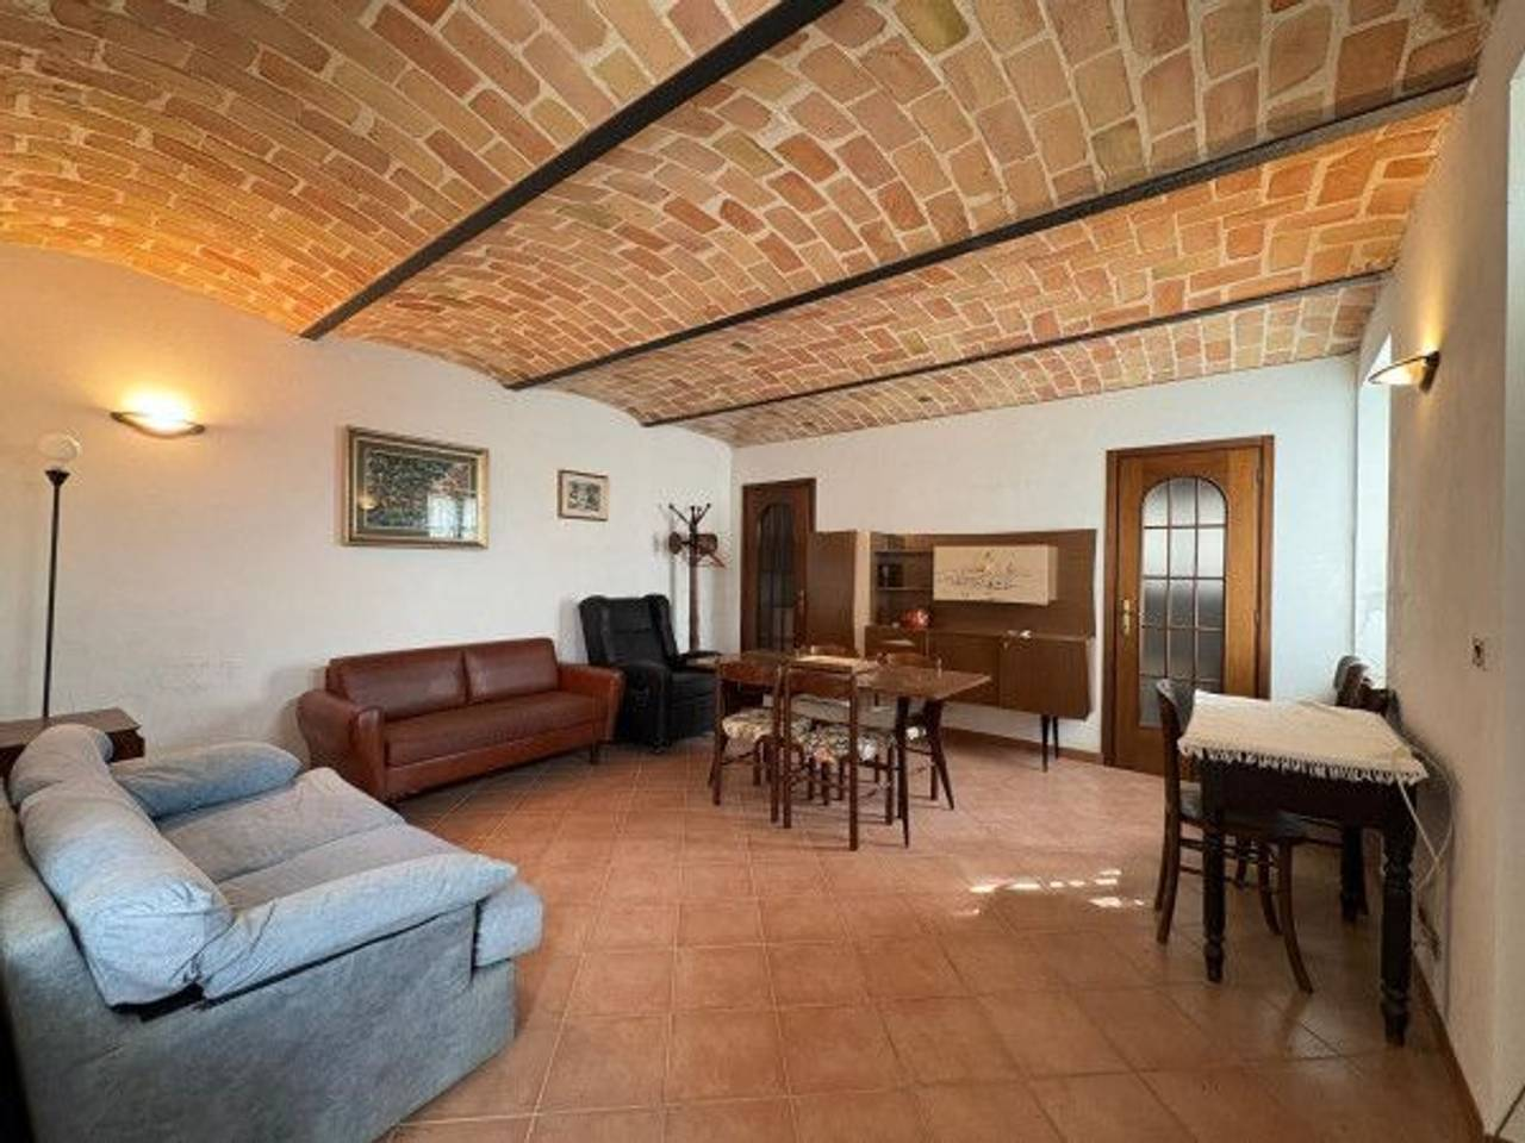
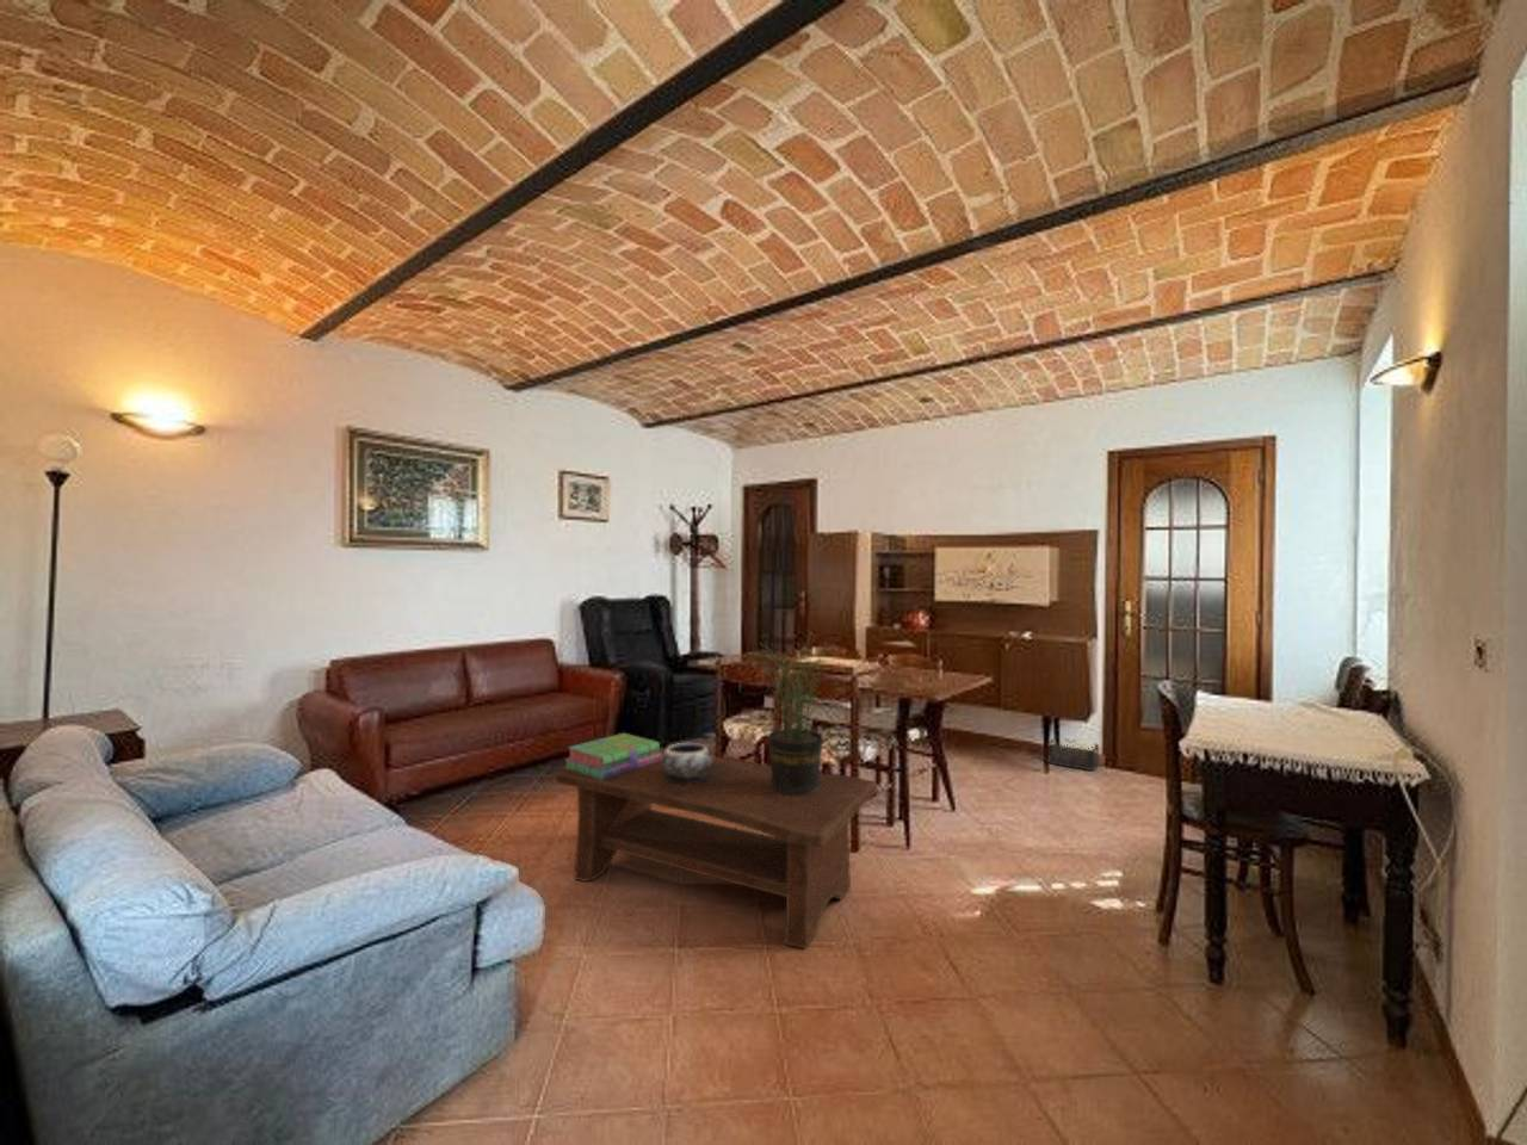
+ potted plant [751,631,838,795]
+ stack of books [563,732,663,781]
+ coffee table [554,747,879,949]
+ decorative bowl [663,742,712,784]
+ storage bin [1047,738,1100,772]
